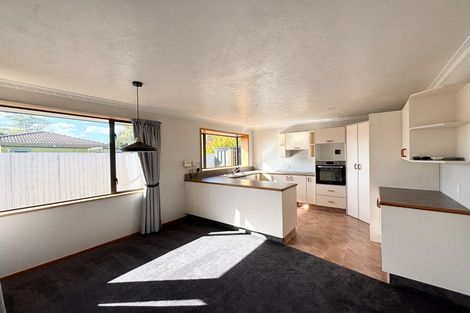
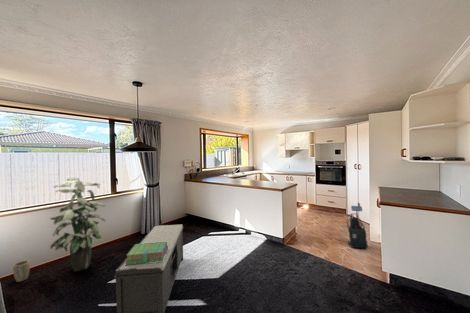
+ plant pot [12,260,31,283]
+ stack of books [124,242,168,266]
+ indoor plant [49,177,107,273]
+ vacuum cleaner [346,202,369,249]
+ bench [113,223,184,313]
